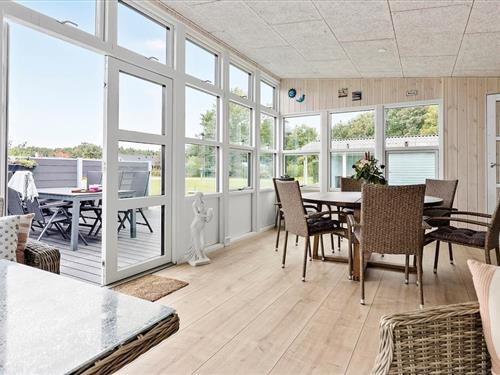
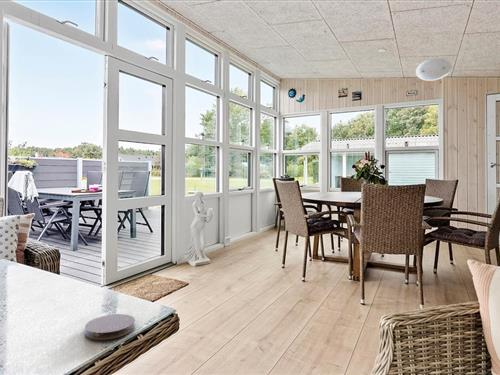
+ coaster [84,313,136,340]
+ ceiling light [415,57,453,82]
